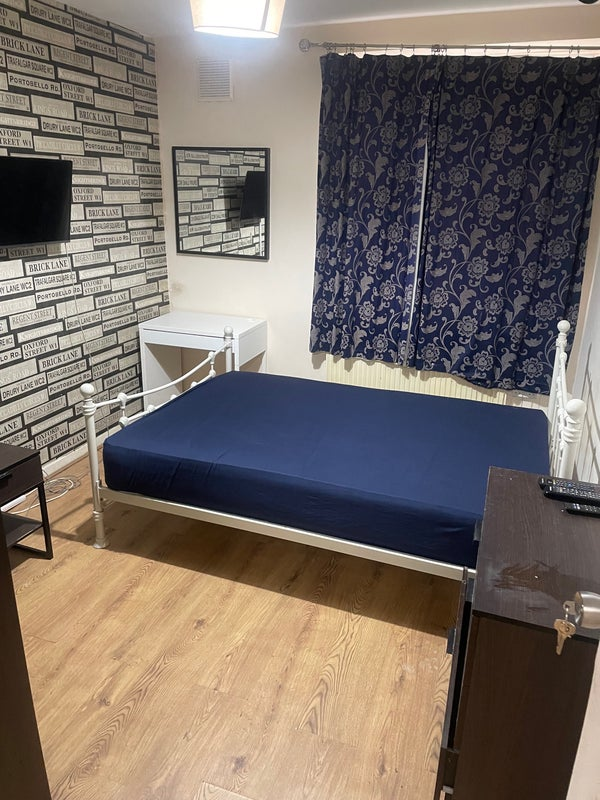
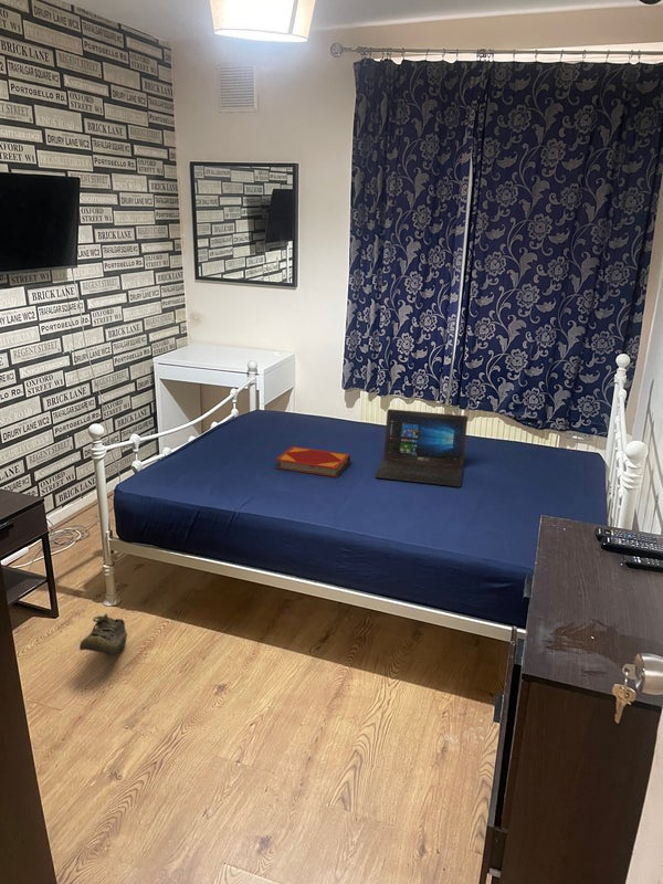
+ shoe [78,612,128,655]
+ hardback book [274,445,351,478]
+ laptop [373,408,469,487]
